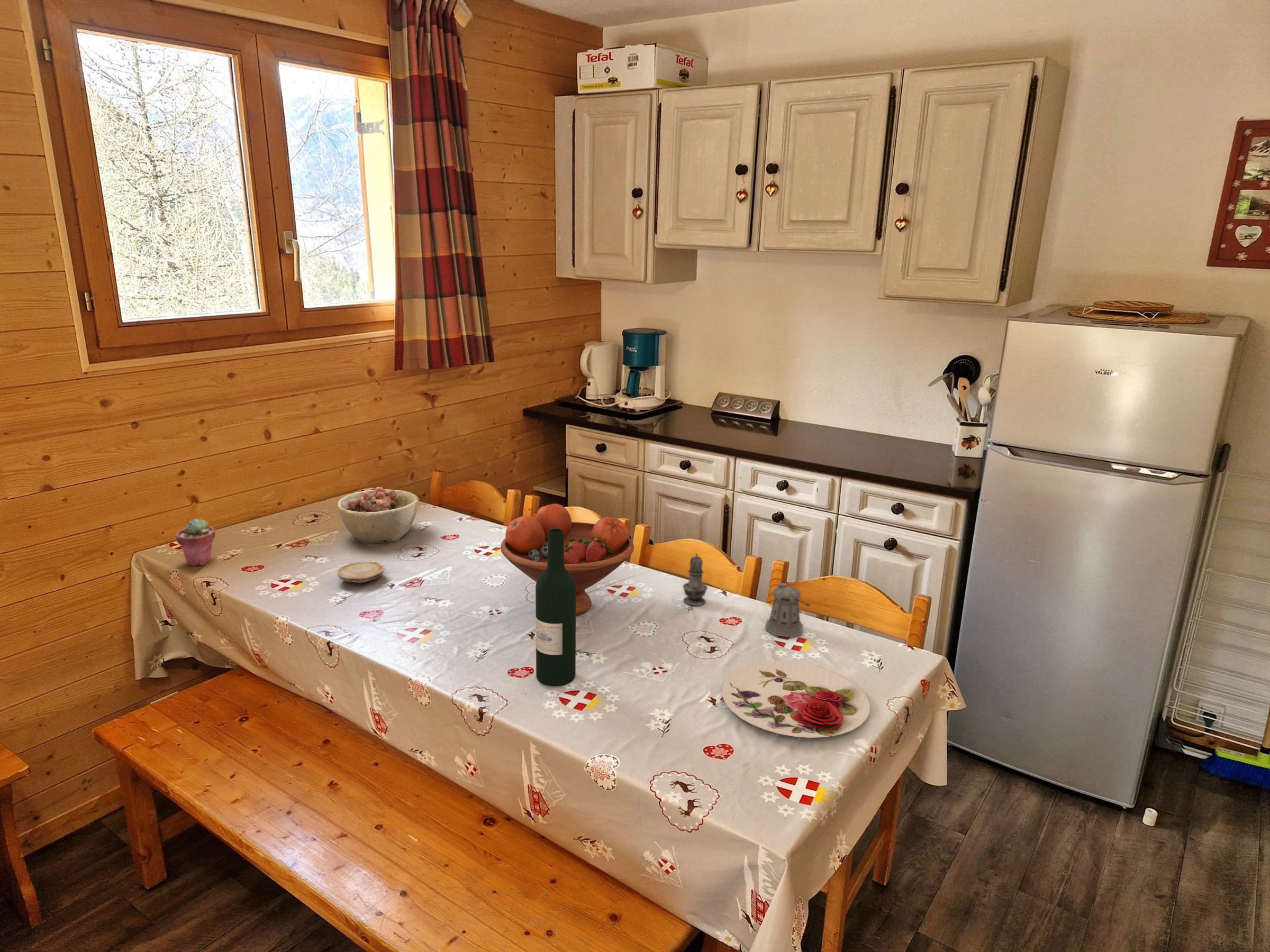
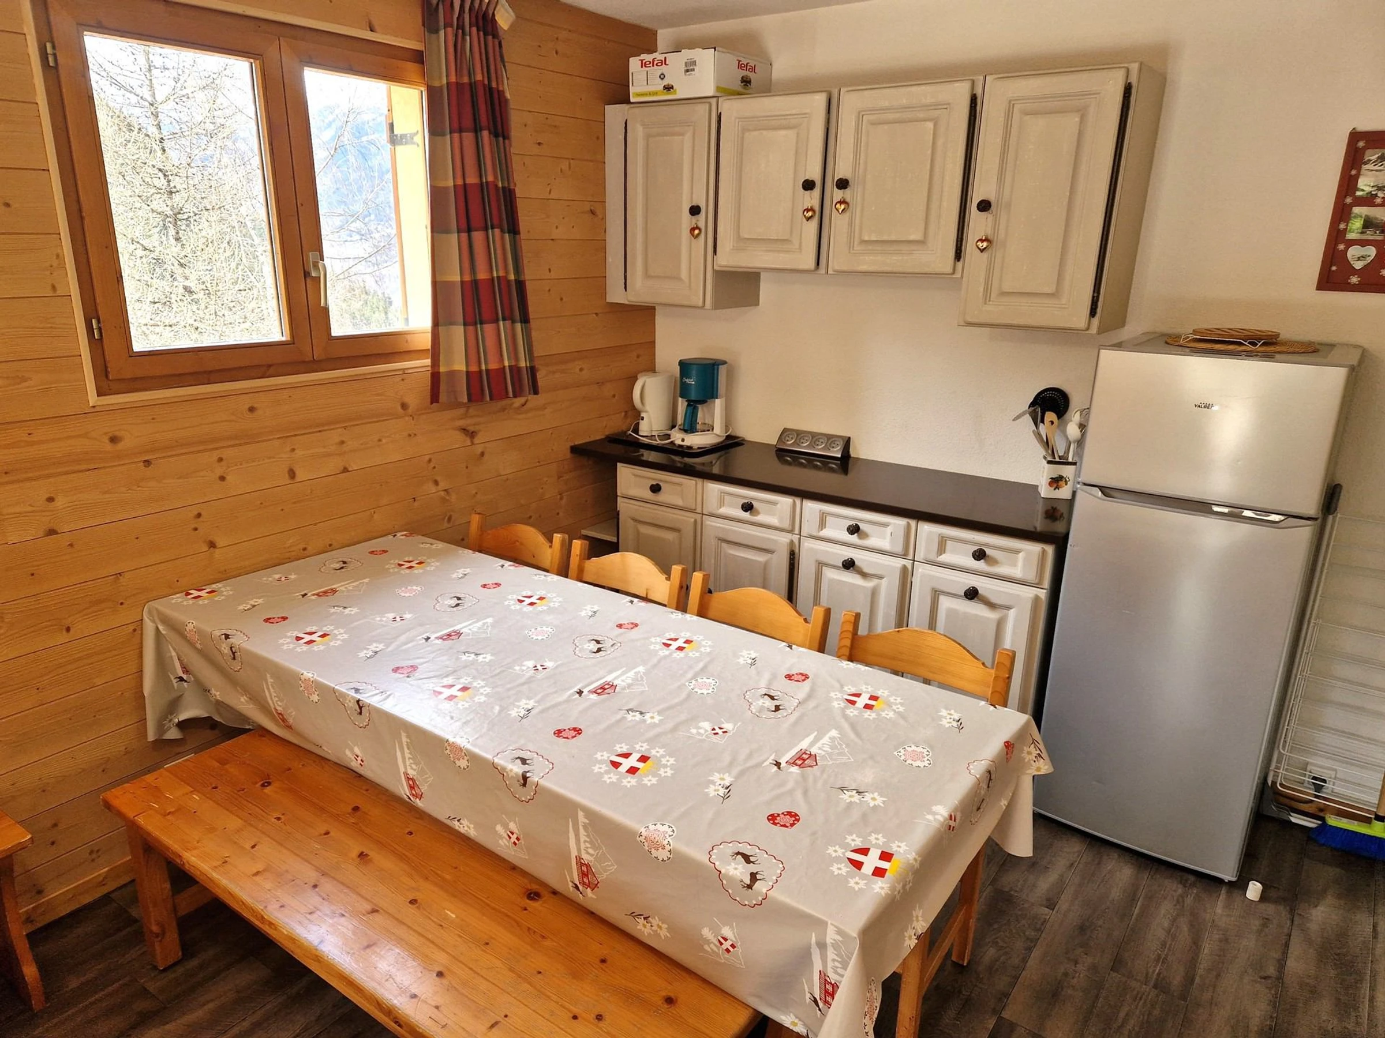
- wood slice [337,561,385,583]
- bowl [337,487,419,544]
- salt shaker [682,553,708,606]
- potted succulent [175,518,216,566]
- fruit bowl [500,503,634,616]
- pepper shaker [765,582,811,638]
- wine bottle [535,528,576,686]
- plate [721,661,870,738]
